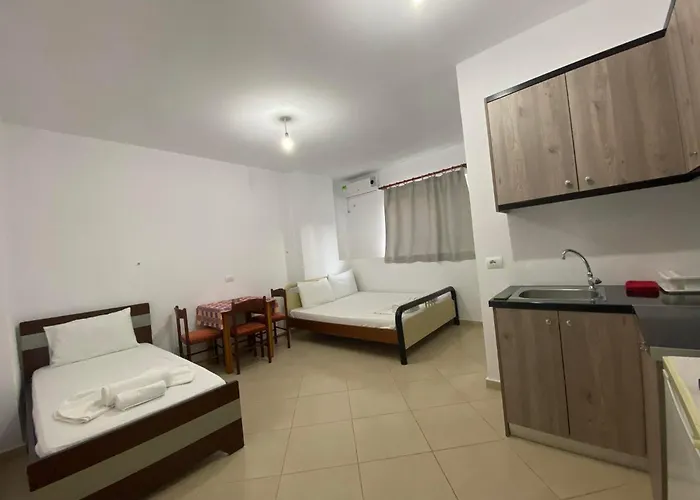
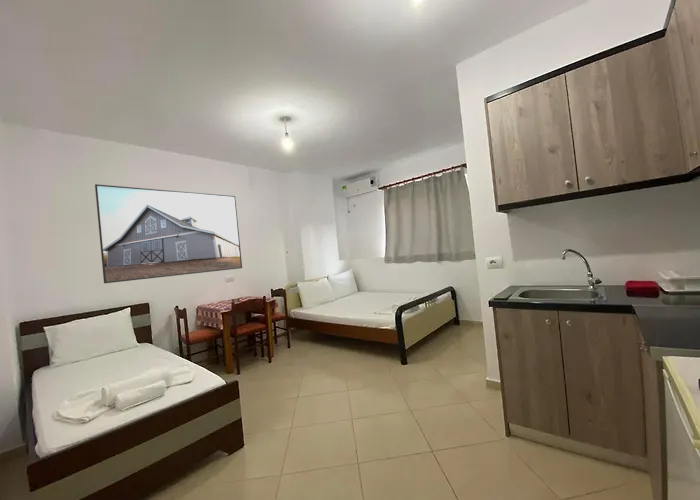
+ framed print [94,183,243,284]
